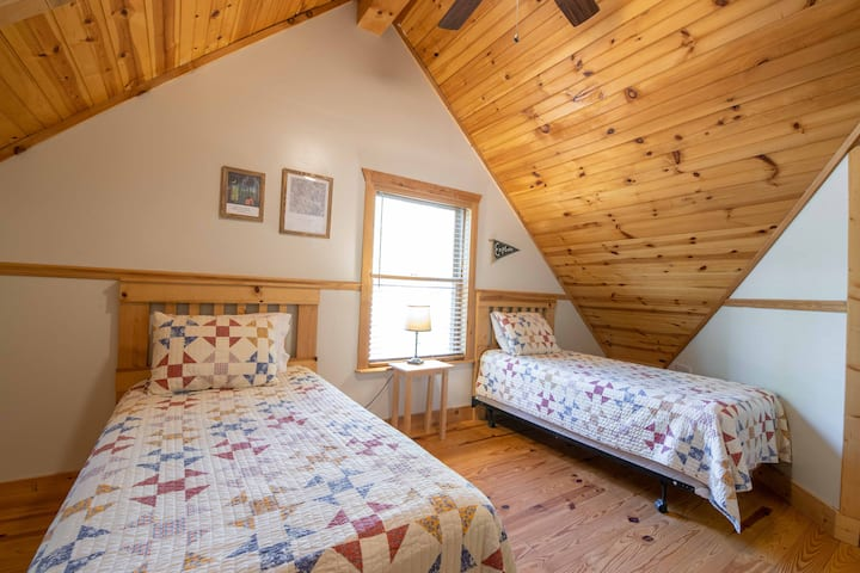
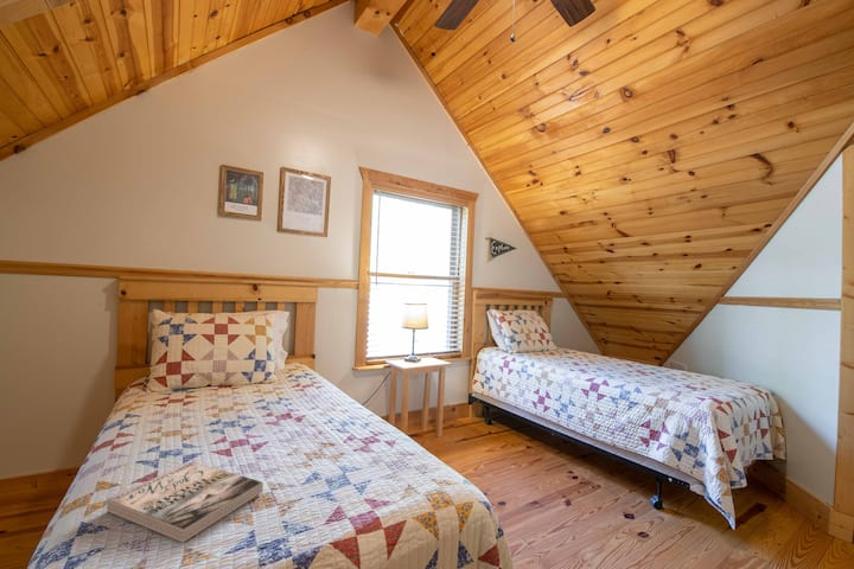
+ book [106,460,265,544]
